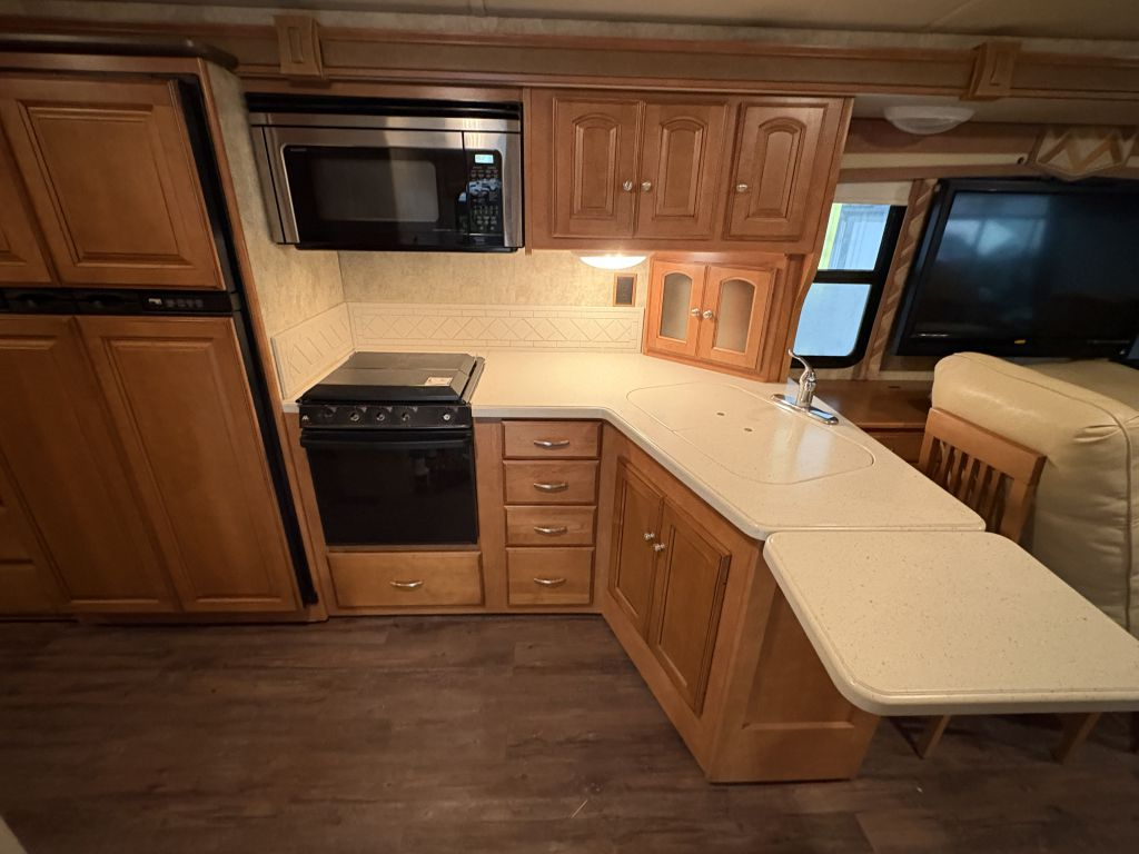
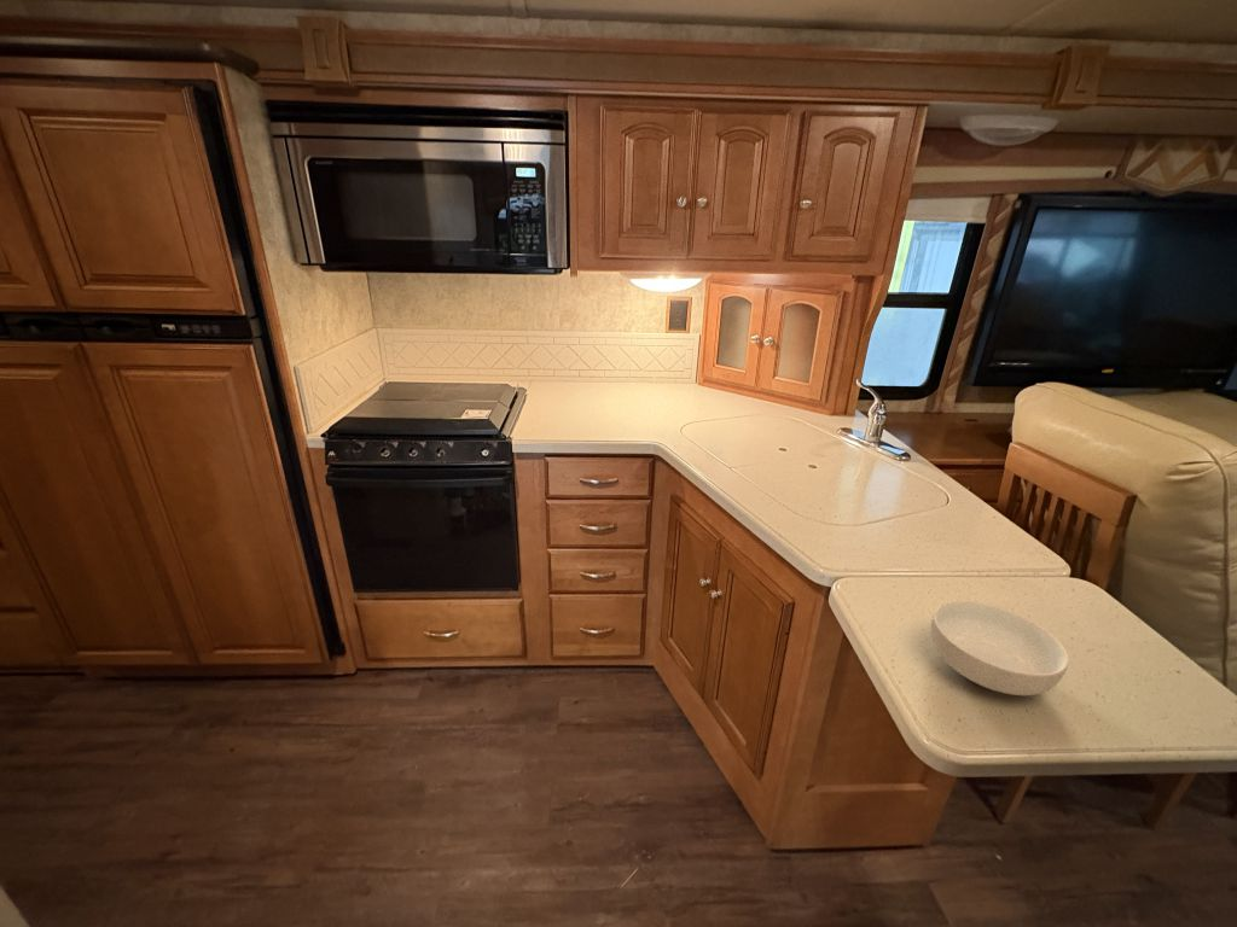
+ cereal bowl [929,600,1070,696]
